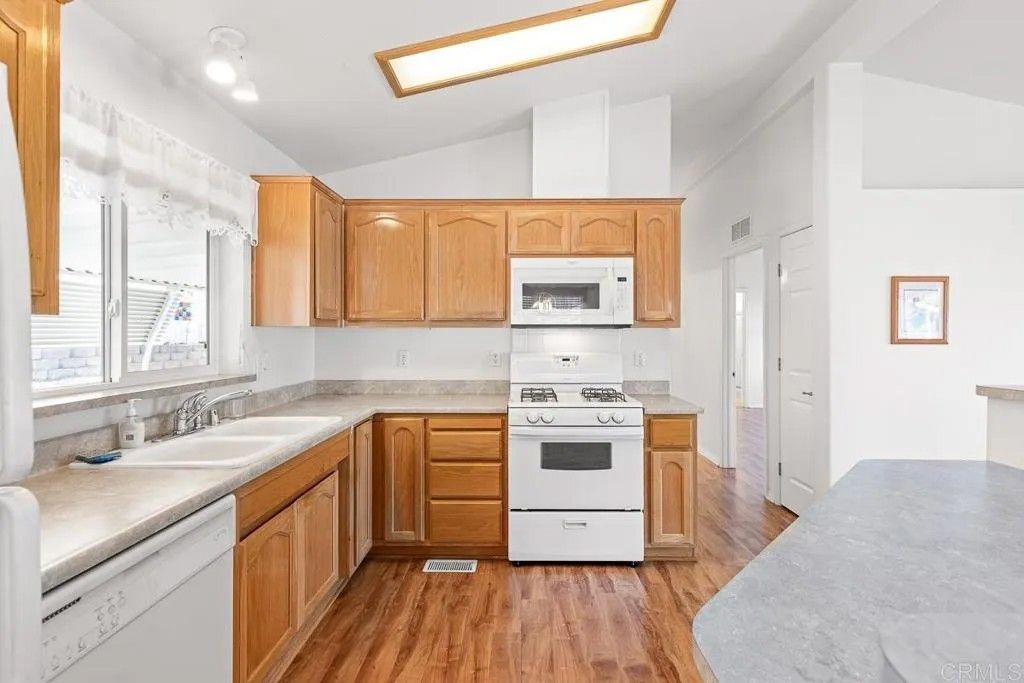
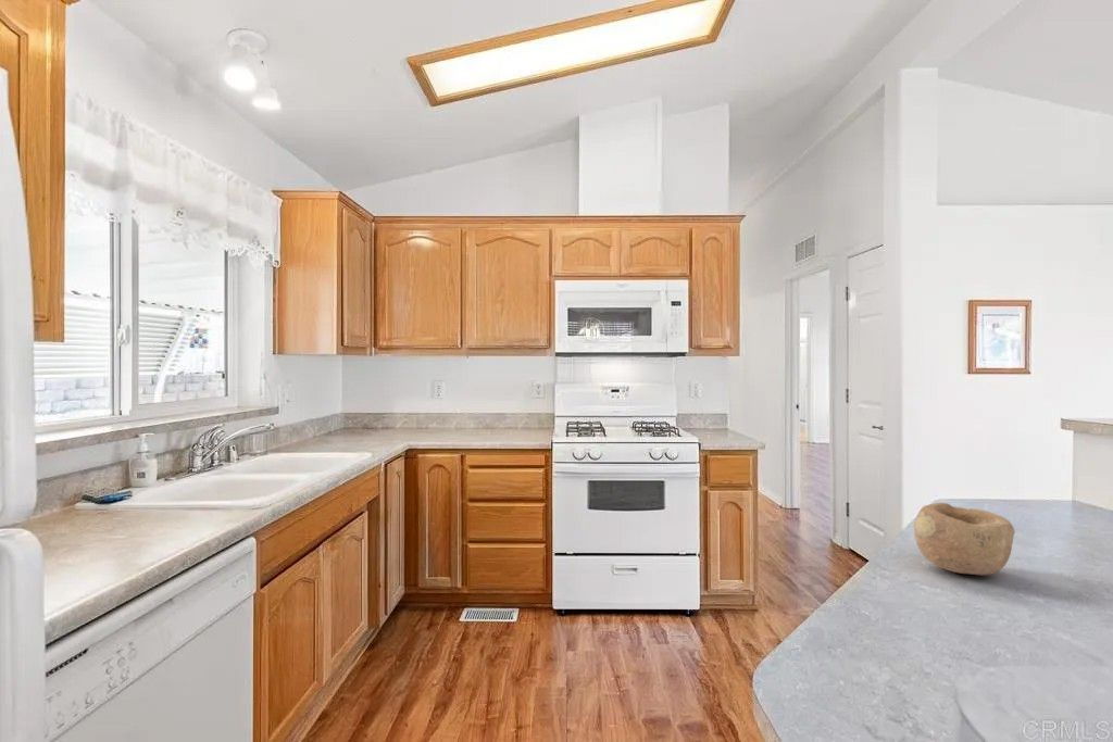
+ bowl [913,502,1016,577]
